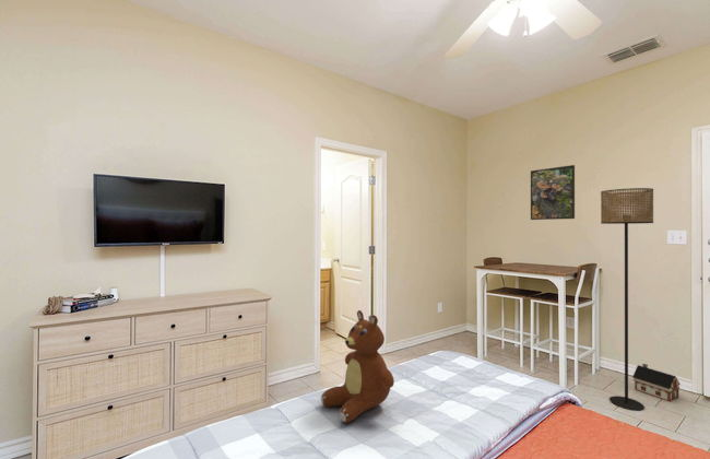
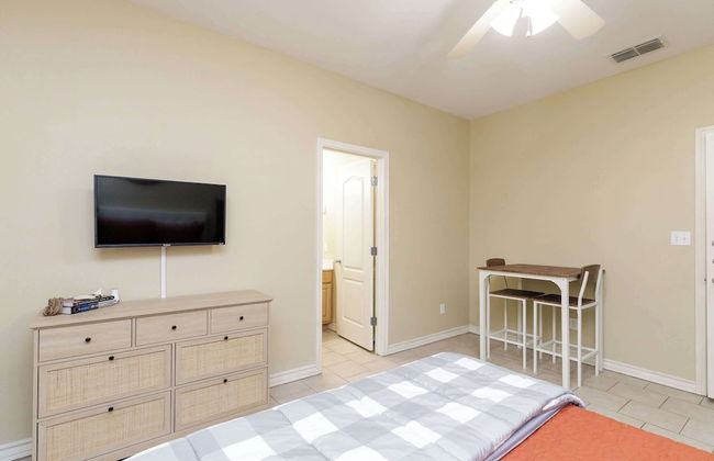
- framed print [530,164,576,221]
- teddy bear [320,309,395,424]
- toy house [631,363,682,403]
- floor lamp [600,187,654,412]
